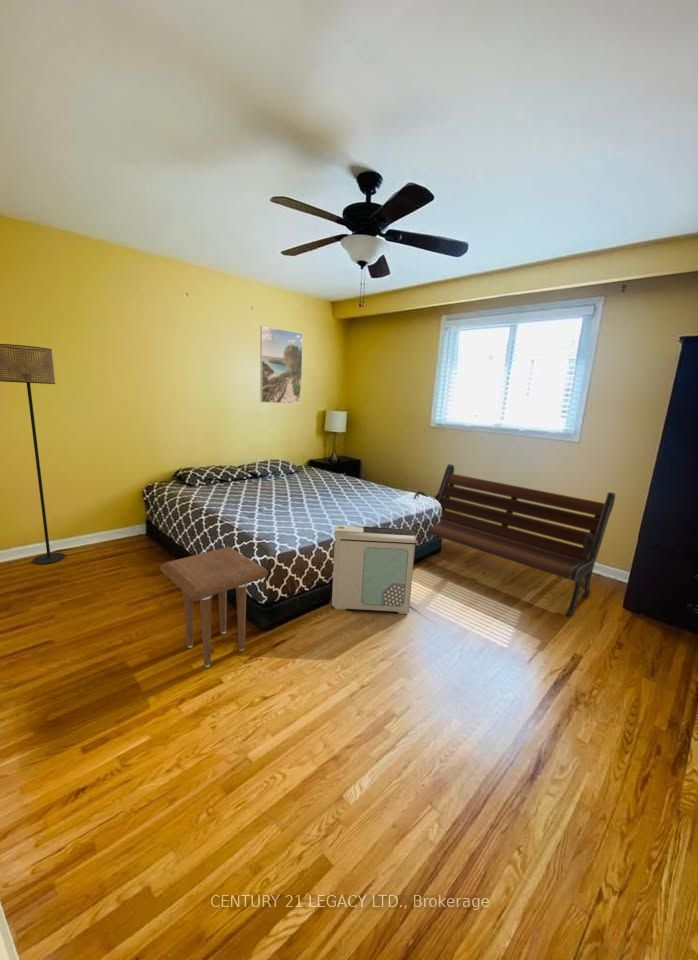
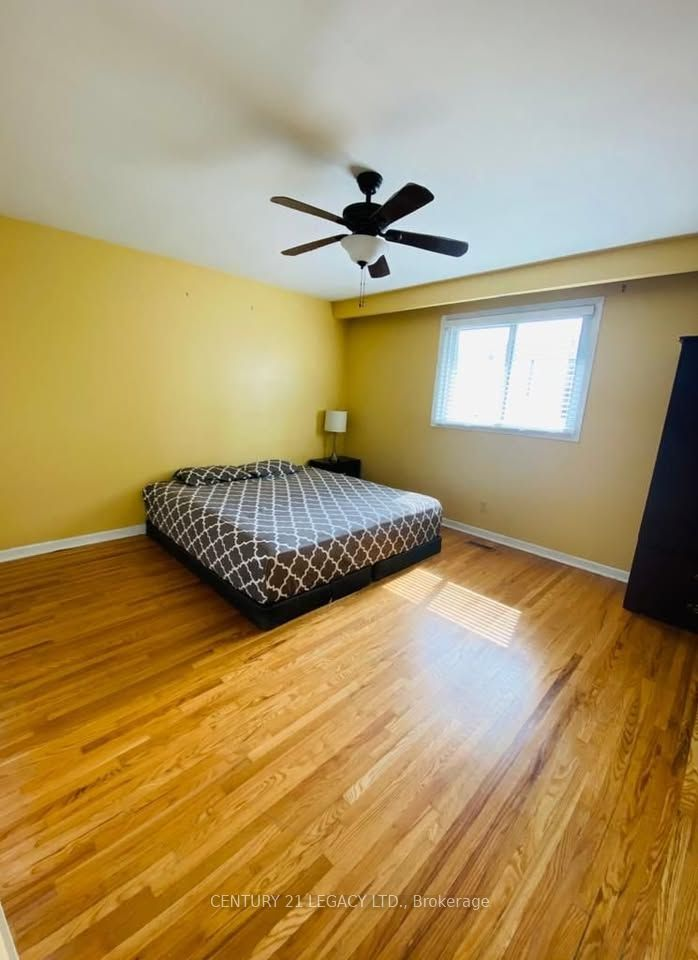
- air purifier [331,524,416,615]
- bench [413,463,616,617]
- side table [159,546,269,668]
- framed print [259,325,304,405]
- floor lamp [0,343,66,565]
